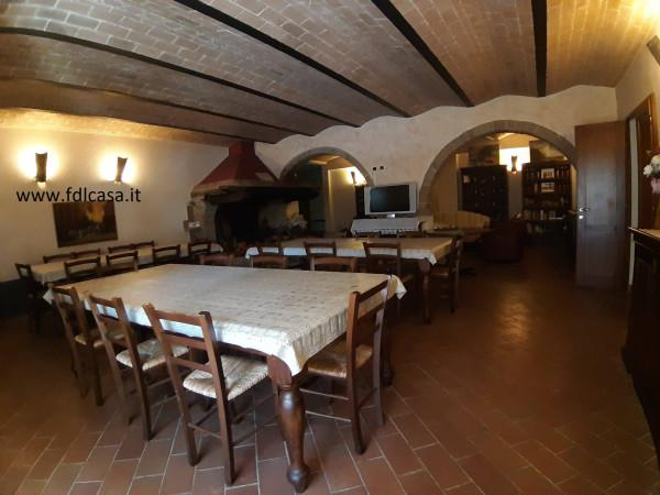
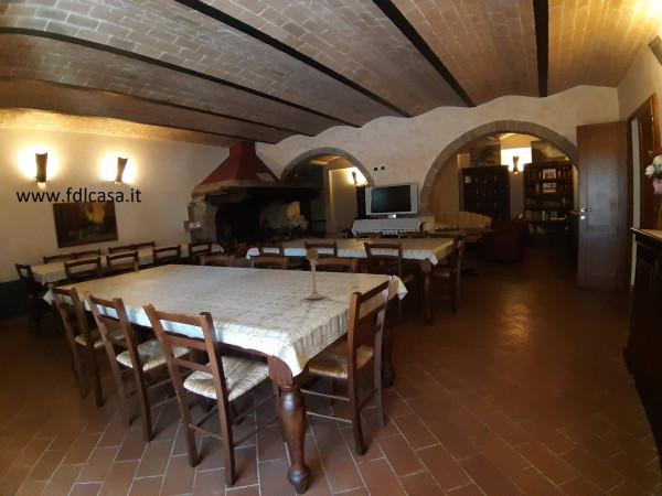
+ candle holder [303,247,327,300]
